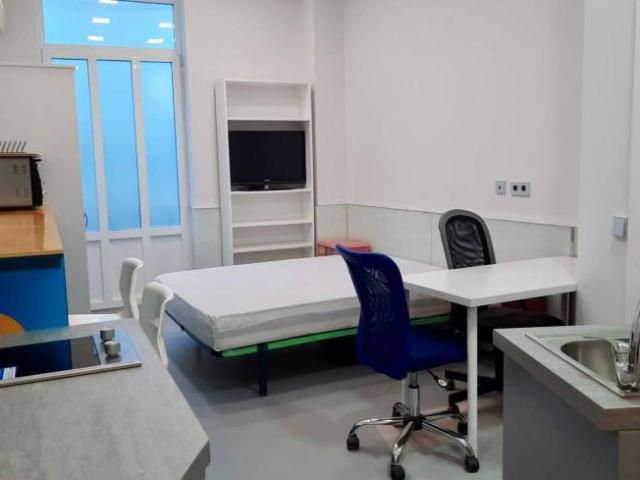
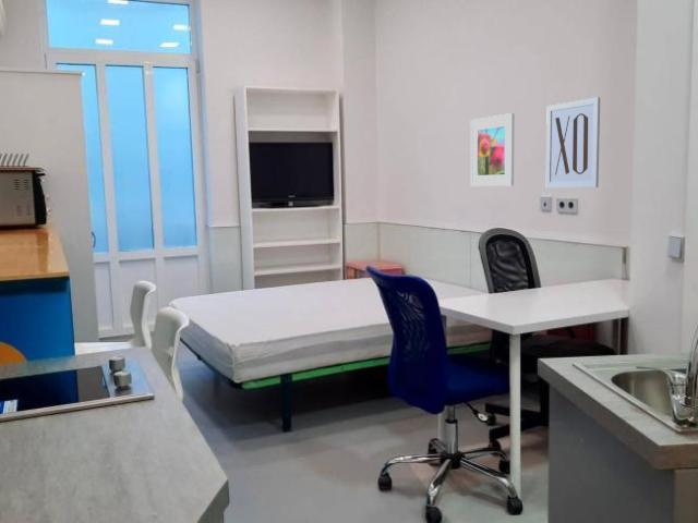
+ wall art [545,96,601,188]
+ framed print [469,112,516,187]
